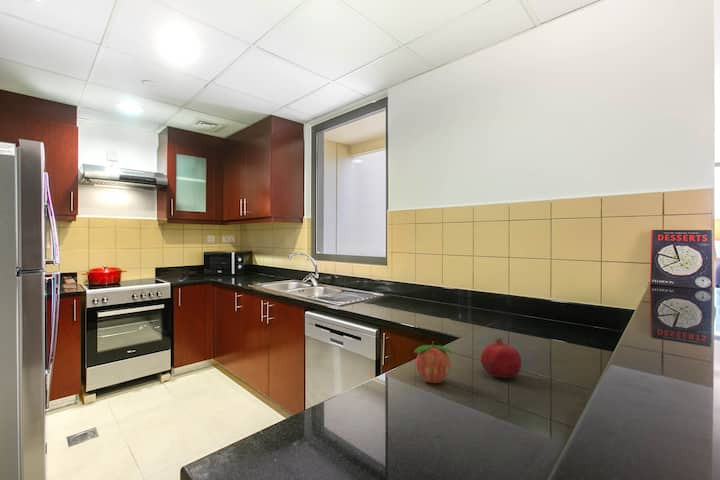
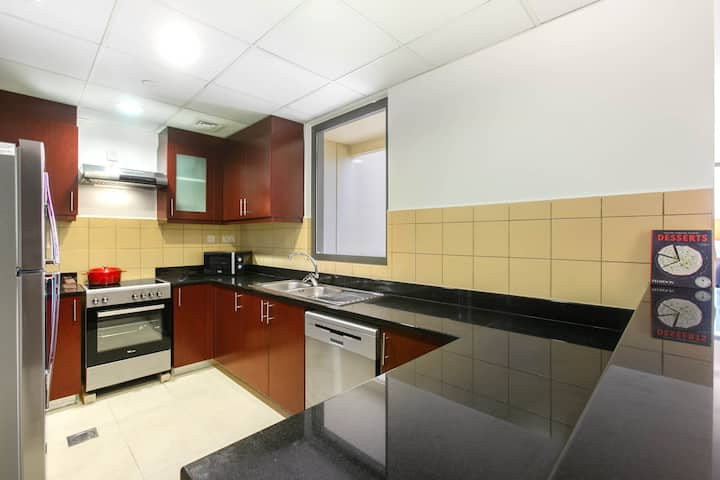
- fruit [413,340,454,384]
- fruit [480,338,522,379]
